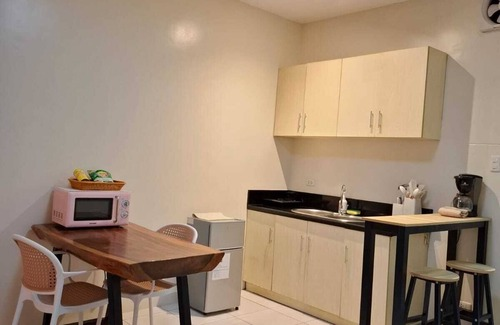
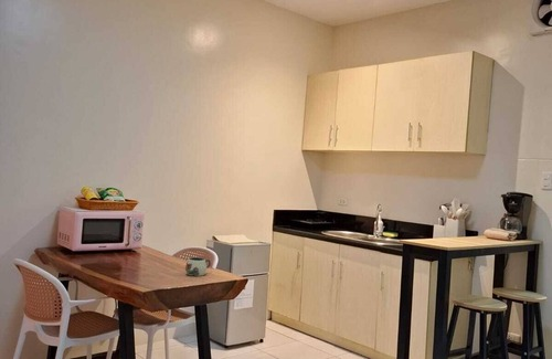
+ mug [184,256,212,277]
